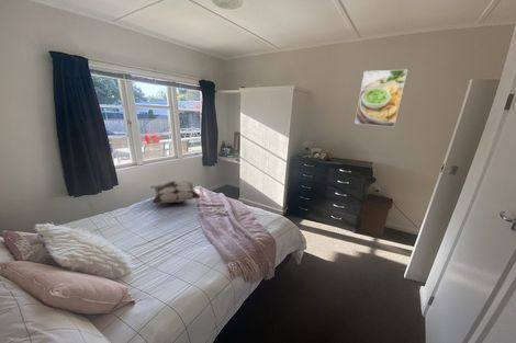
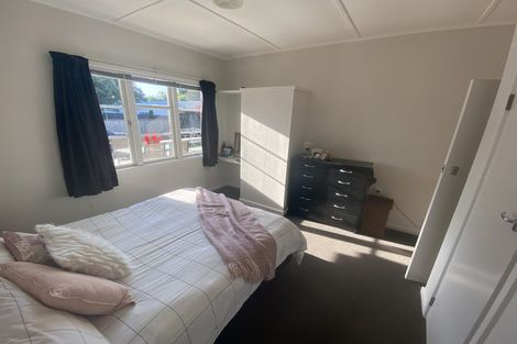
- decorative pillow [149,180,202,204]
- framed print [354,69,408,128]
